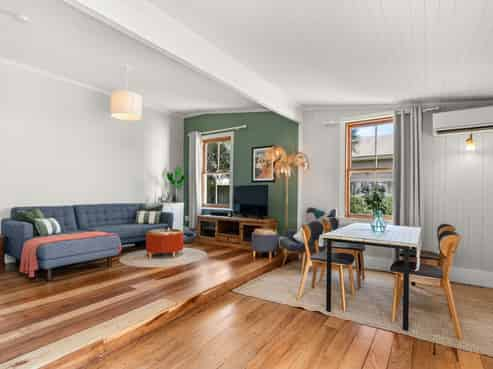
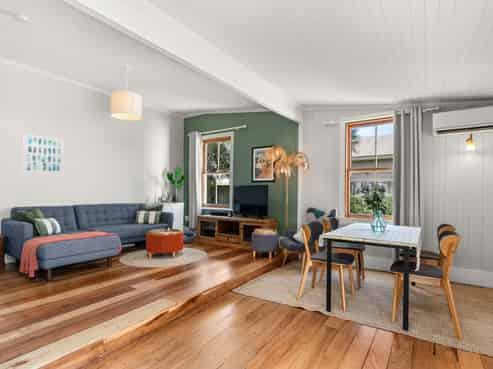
+ wall art [22,133,65,175]
